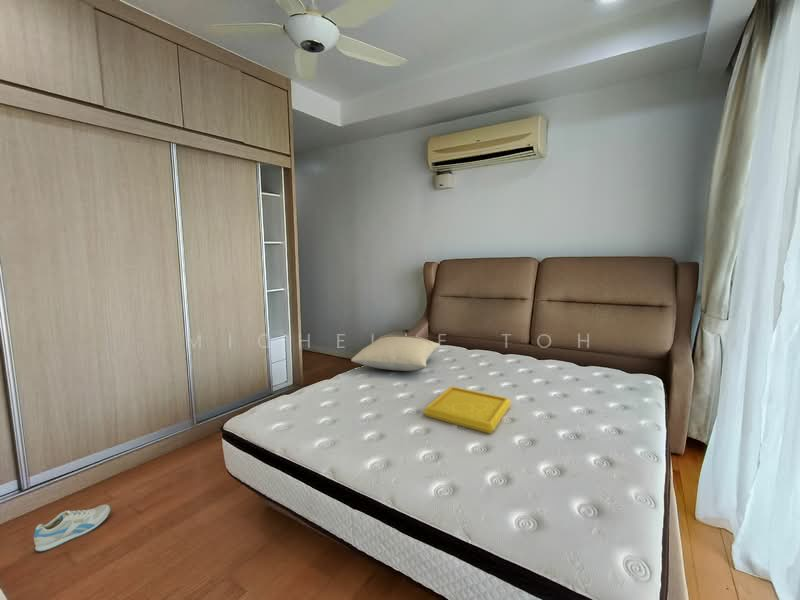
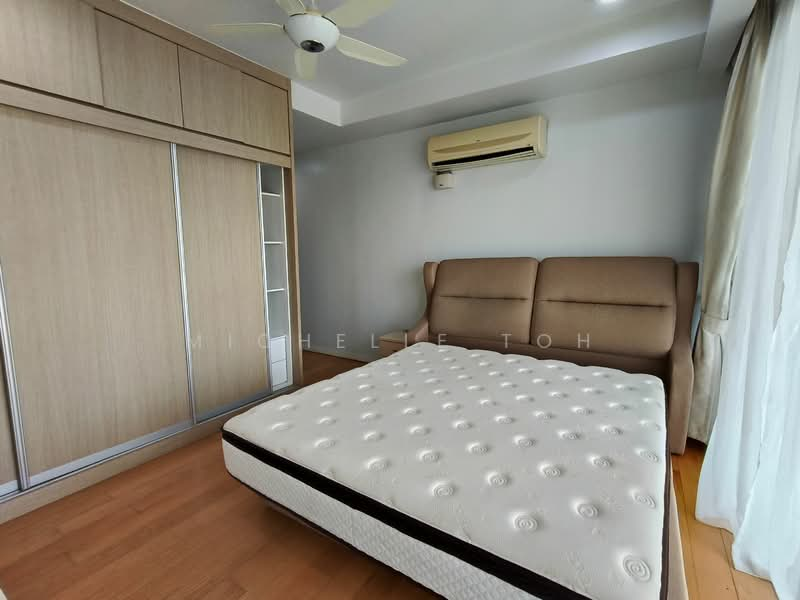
- serving tray [423,385,512,435]
- pillow [350,334,441,372]
- sneaker [33,504,111,552]
